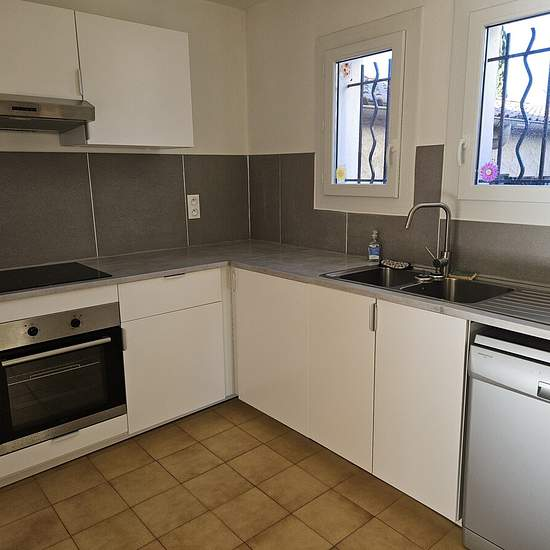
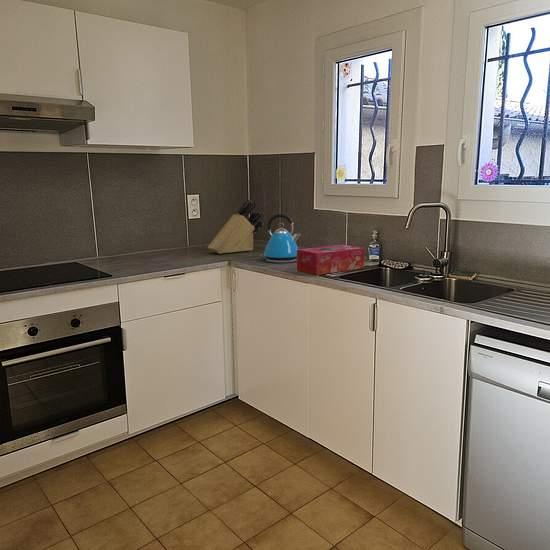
+ tissue box [296,244,365,276]
+ kettle [259,212,302,264]
+ knife block [207,198,265,255]
